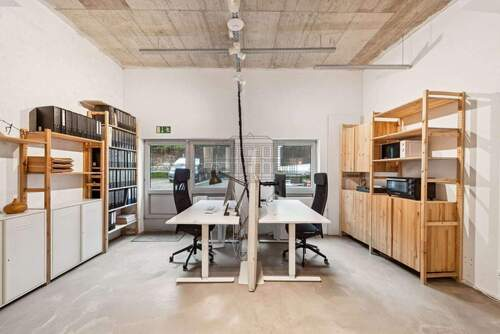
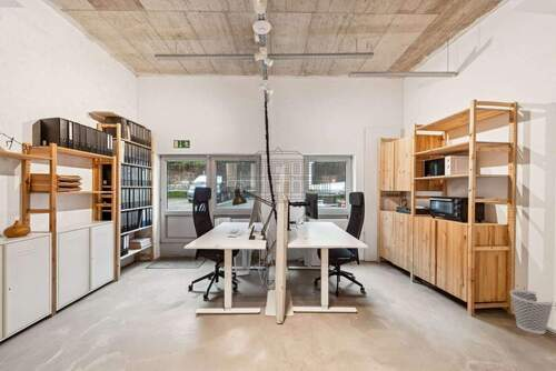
+ wastebasket [508,289,555,335]
